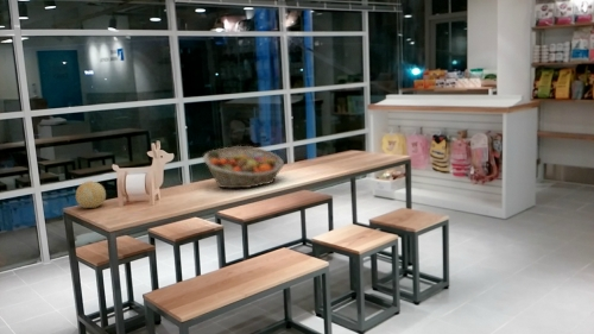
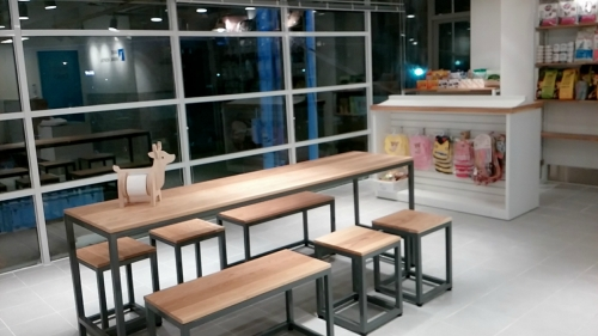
- decorative ball [75,179,107,209]
- fruit basket [202,145,285,189]
